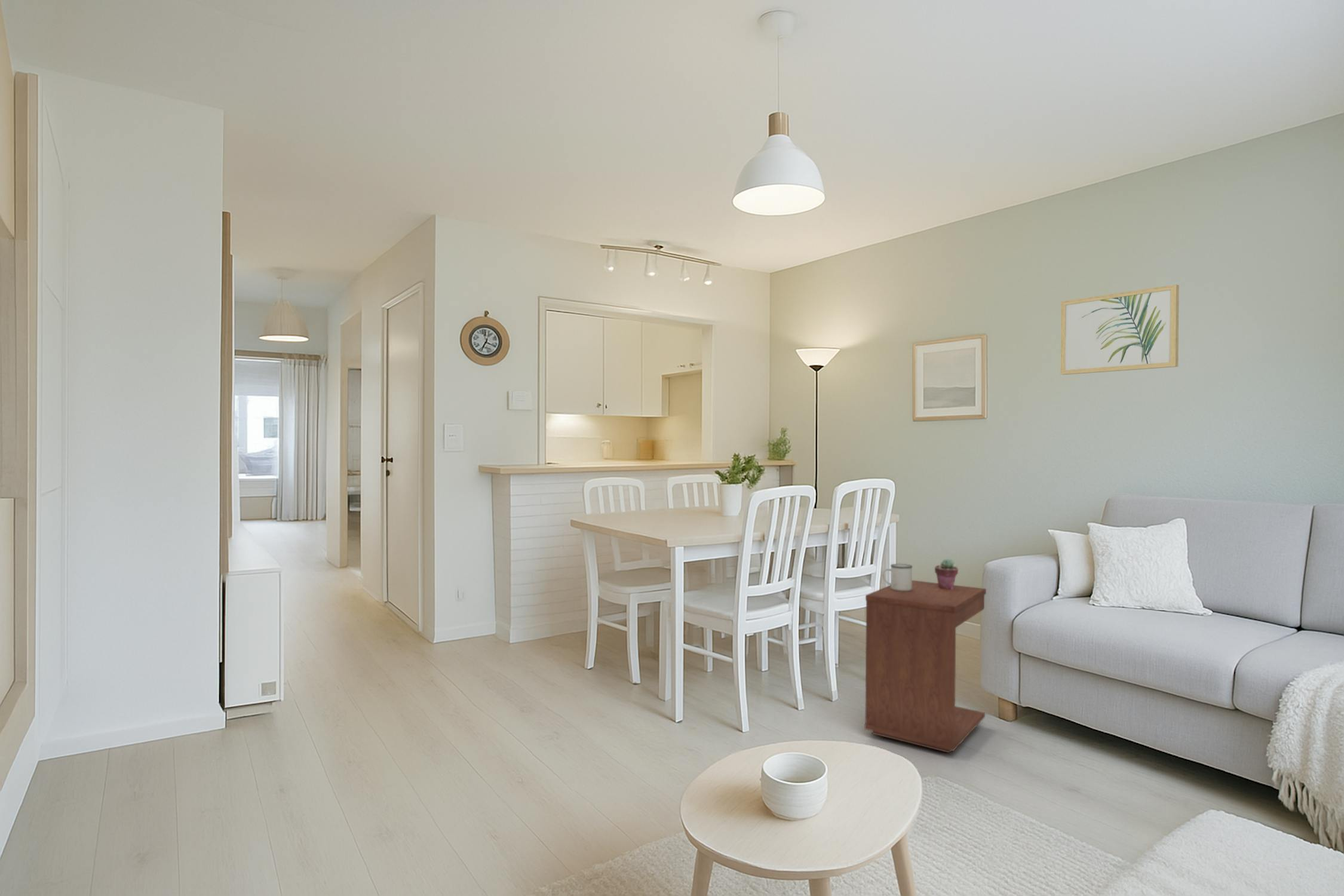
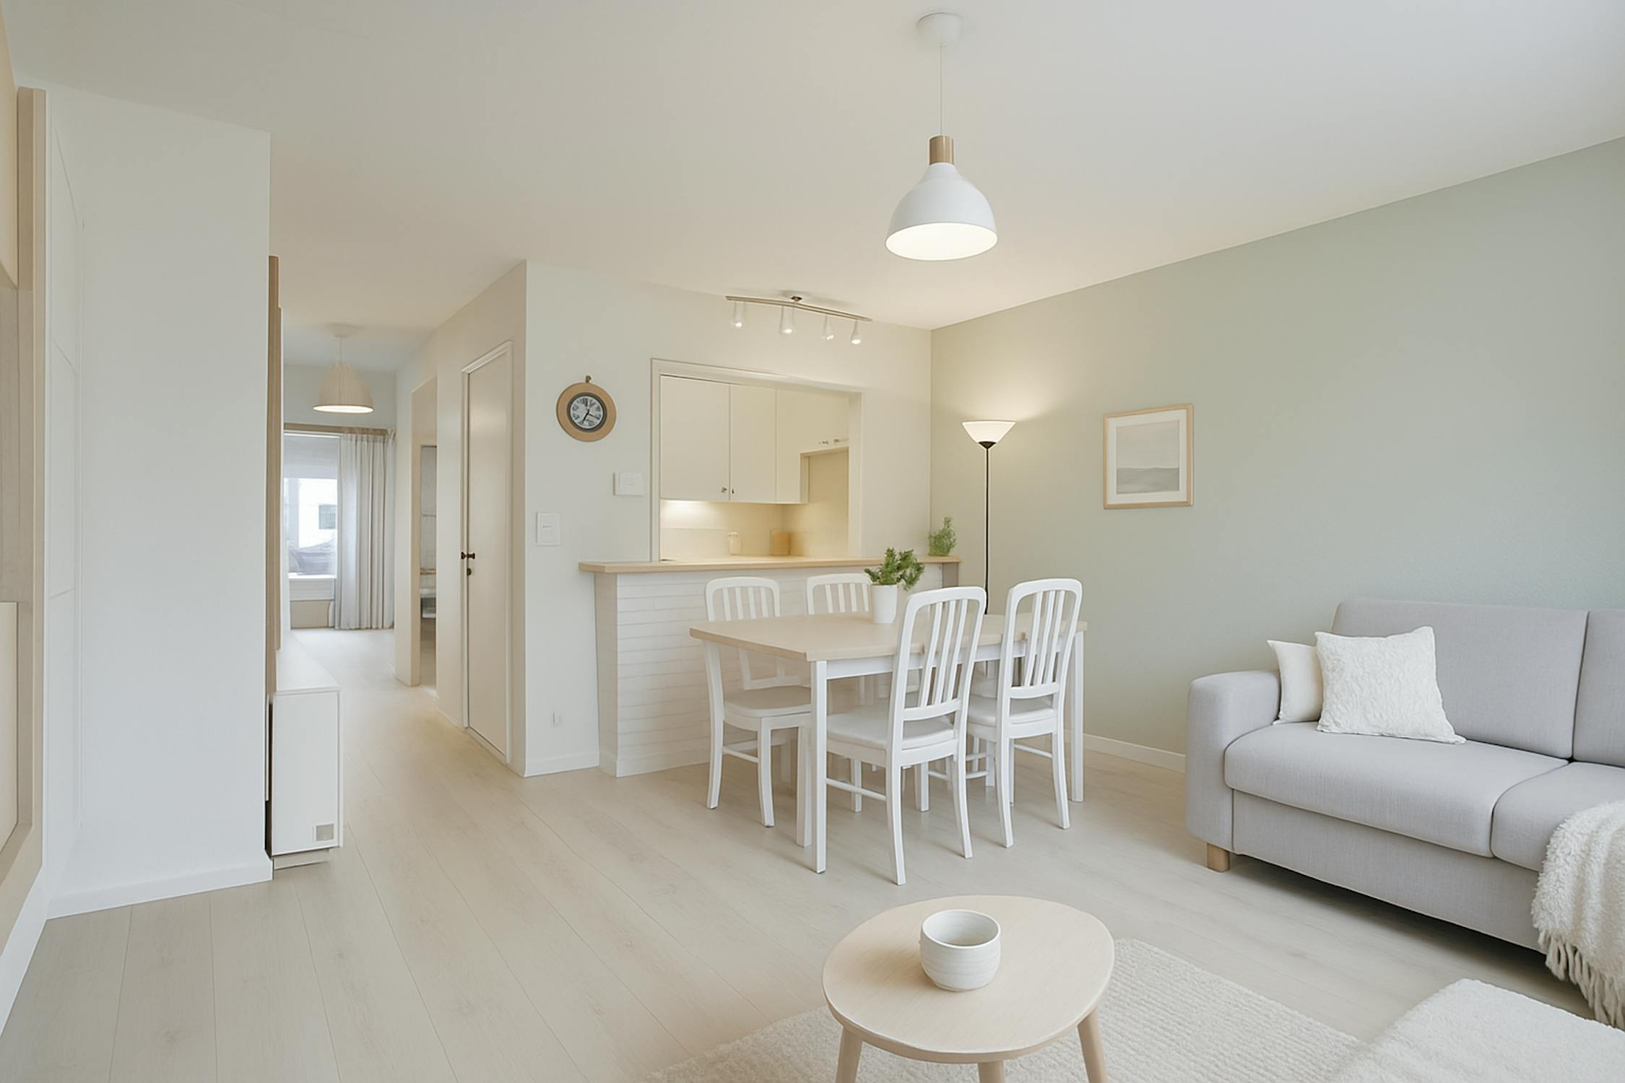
- side table [864,580,987,754]
- potted succulent [934,558,959,590]
- wall art [1060,284,1180,376]
- mug [882,563,913,591]
